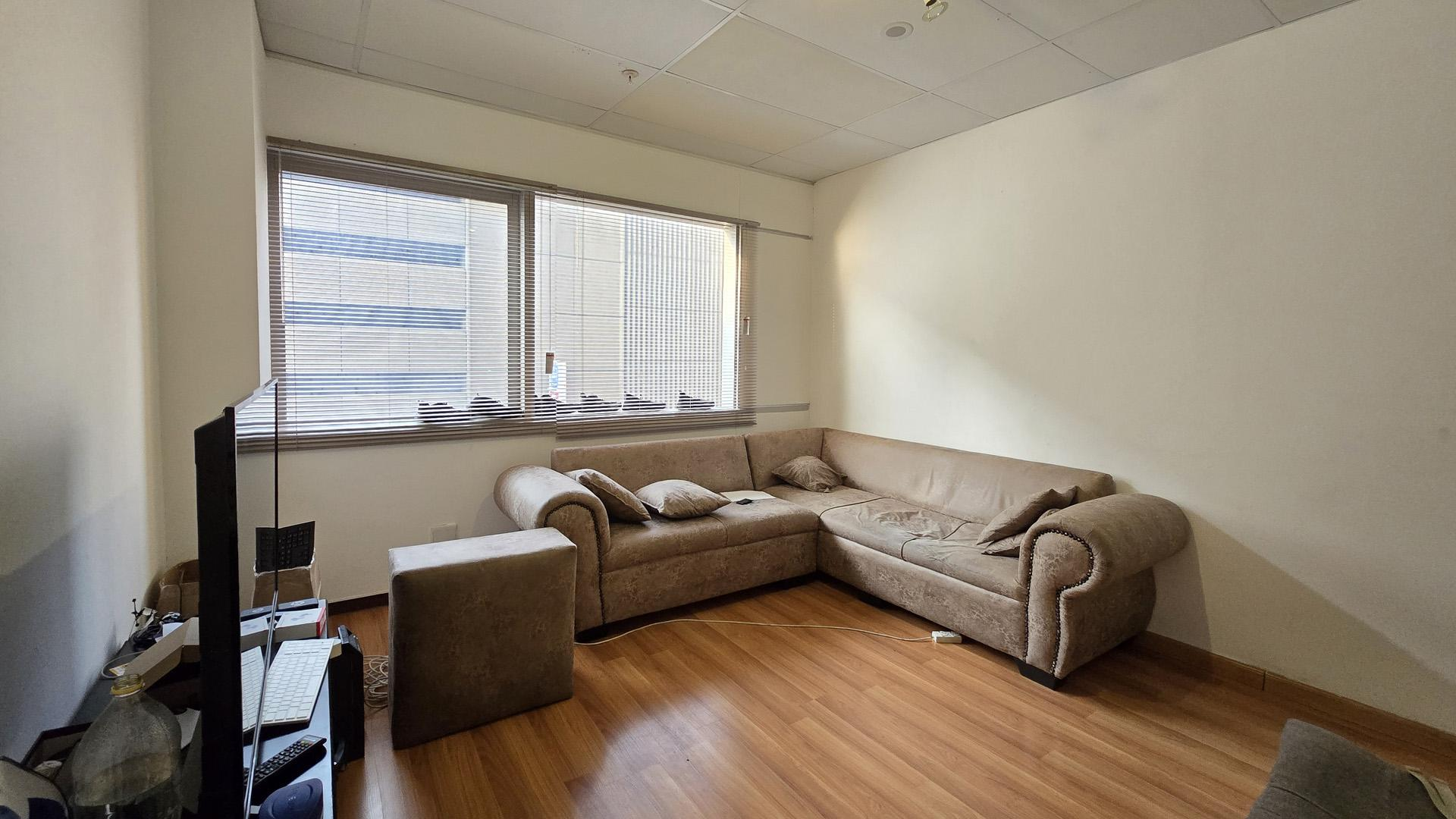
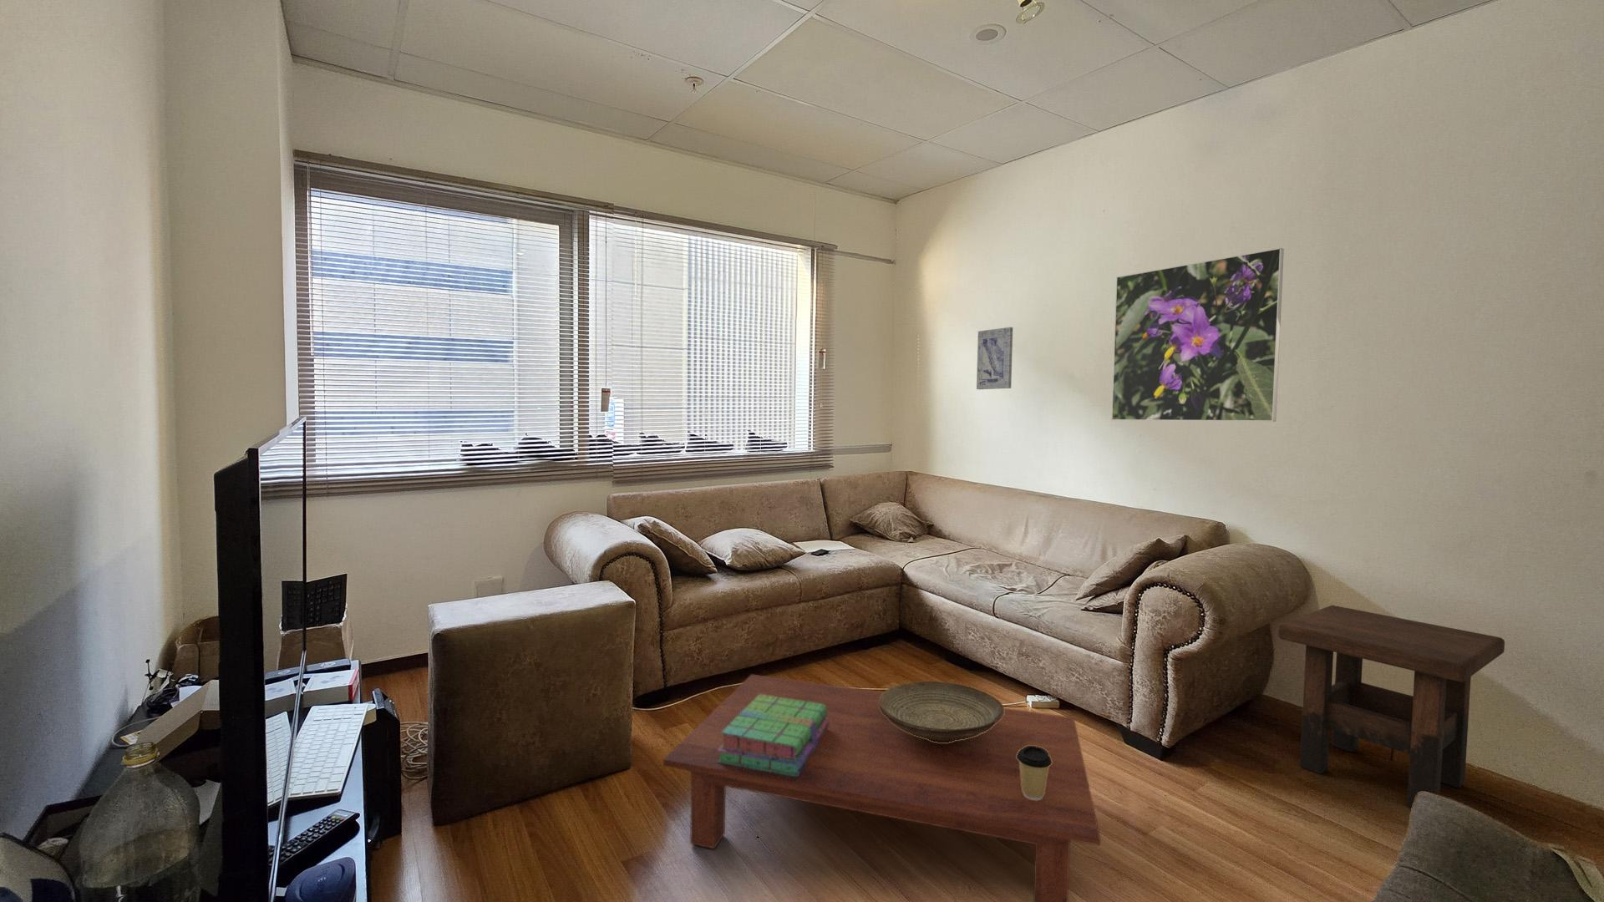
+ coffee table [662,674,1101,902]
+ side table [1277,605,1506,808]
+ coffee cup [1017,746,1052,800]
+ decorative bowl [879,681,1005,742]
+ wall art [976,327,1014,390]
+ stack of books [717,694,828,776]
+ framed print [1110,247,1285,423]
